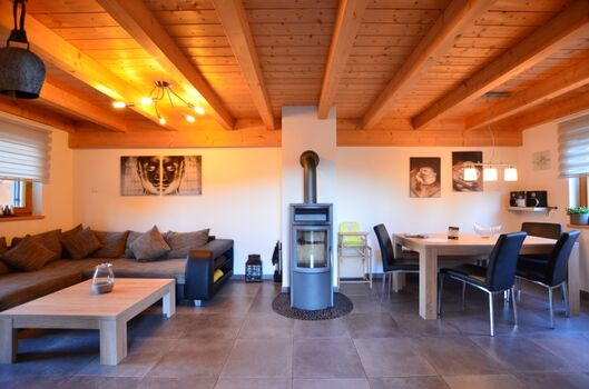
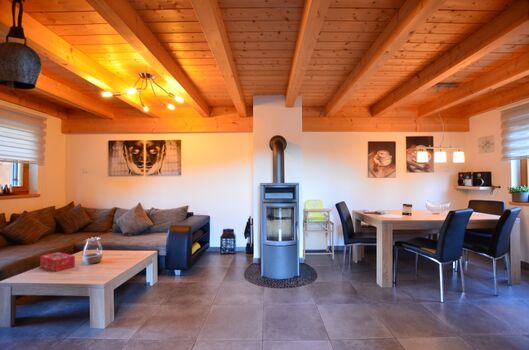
+ tissue box [39,251,76,272]
